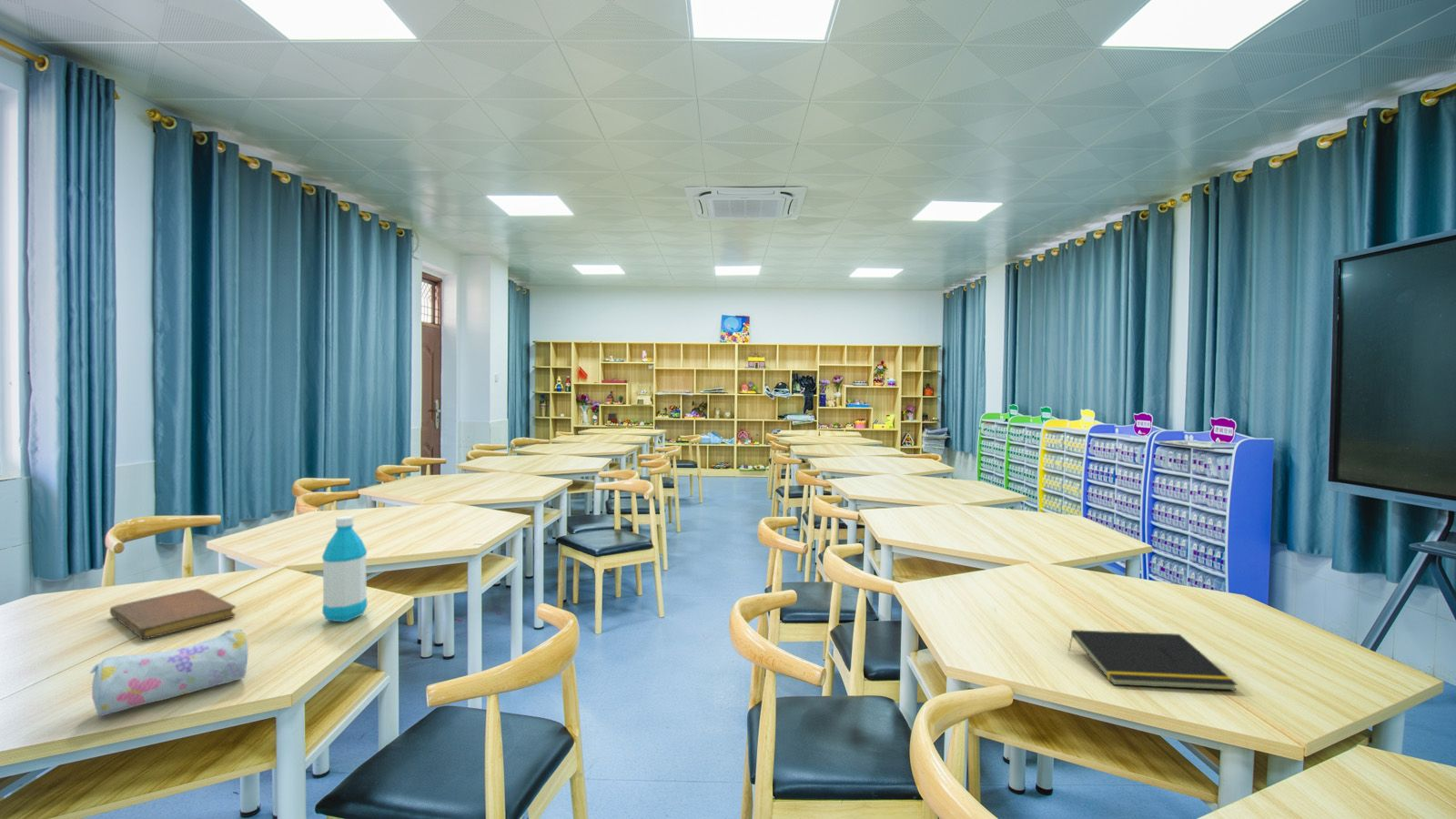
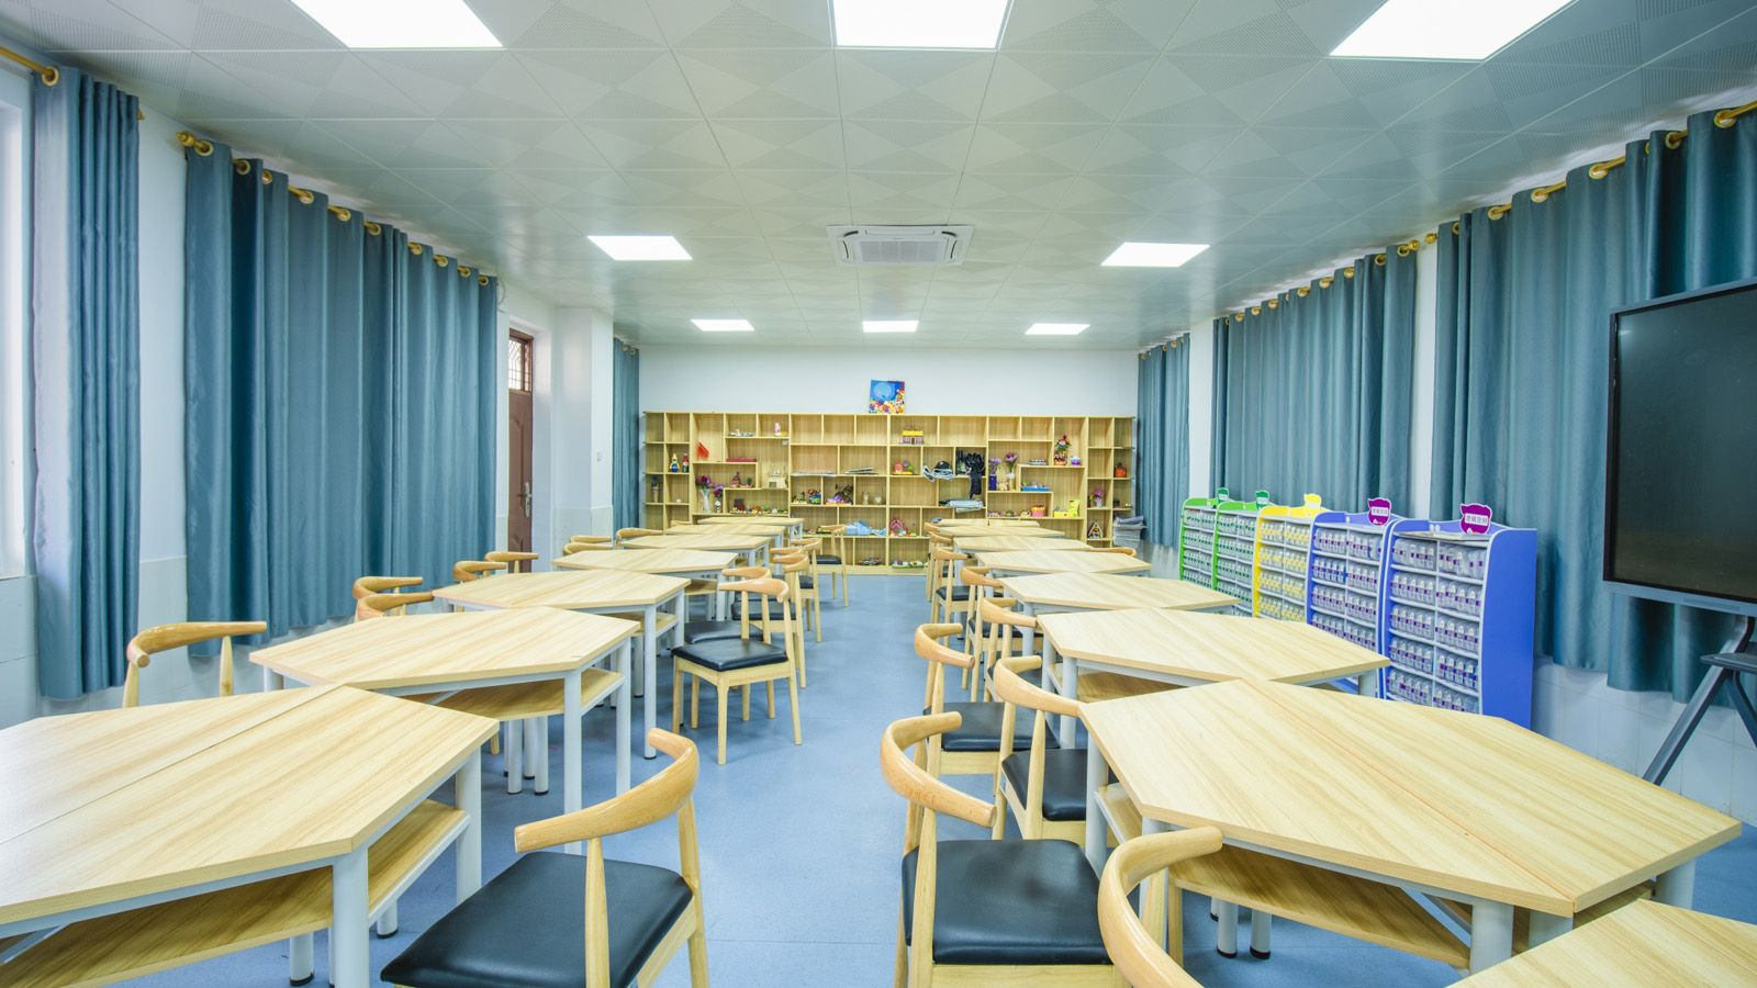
- pencil case [89,629,248,717]
- water bottle [321,515,369,623]
- notepad [1067,629,1239,692]
- notebook [109,588,237,640]
